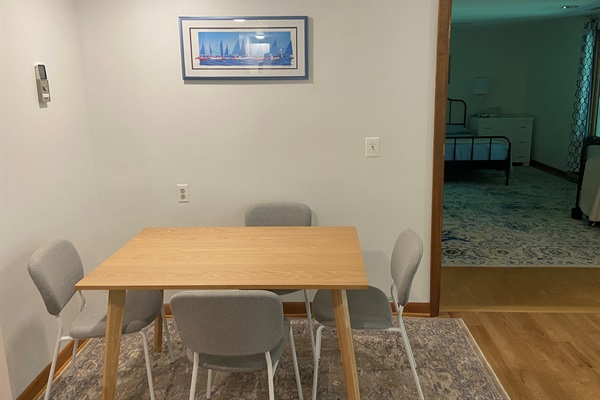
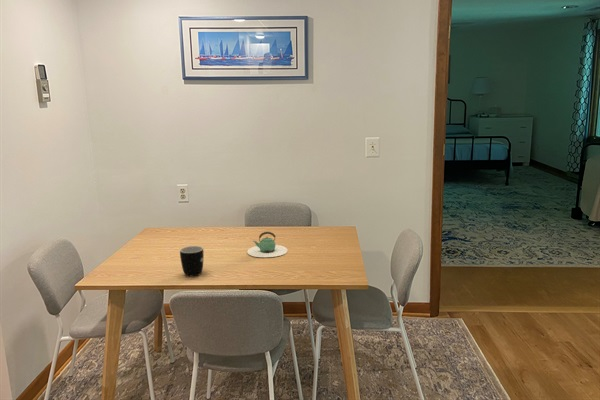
+ teapot [246,231,288,258]
+ mug [179,245,205,277]
